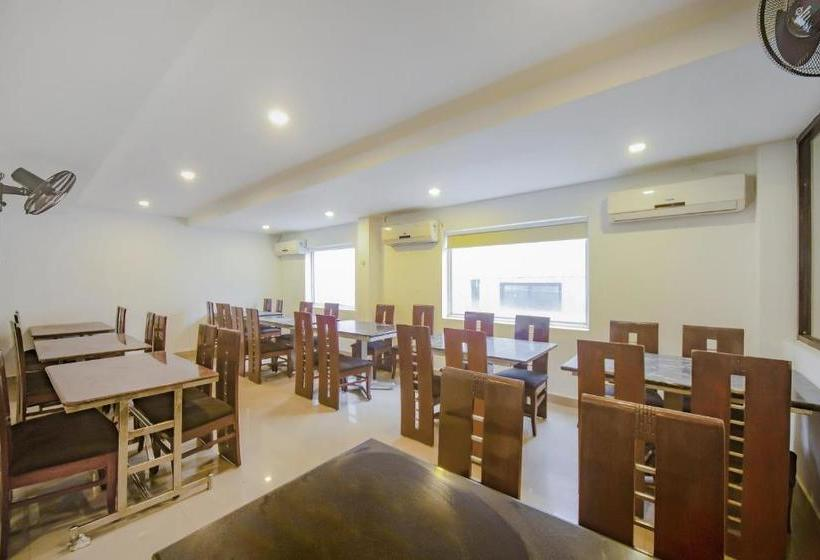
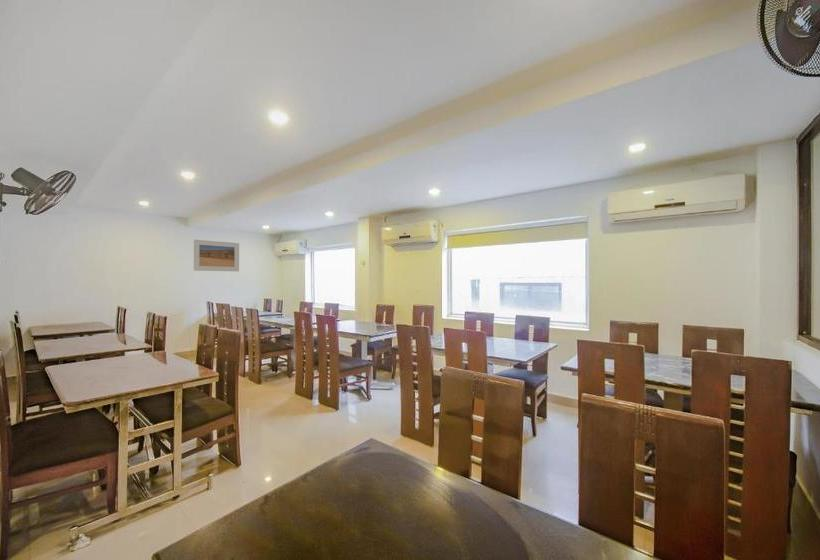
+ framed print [193,239,240,272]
